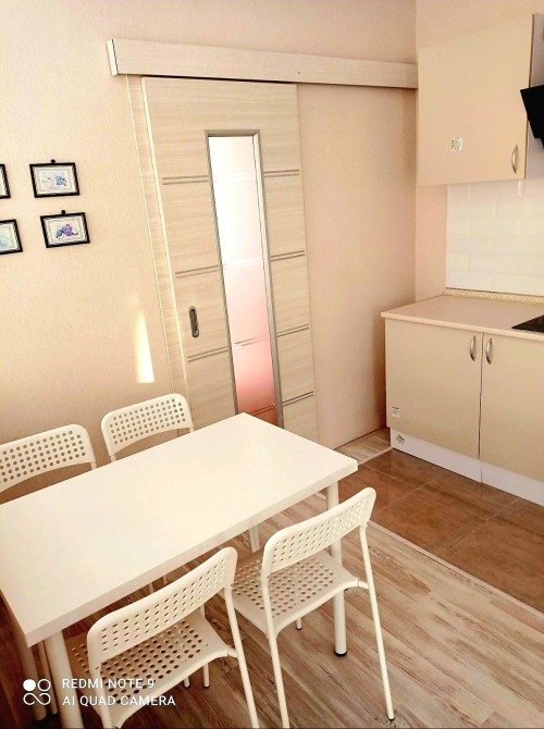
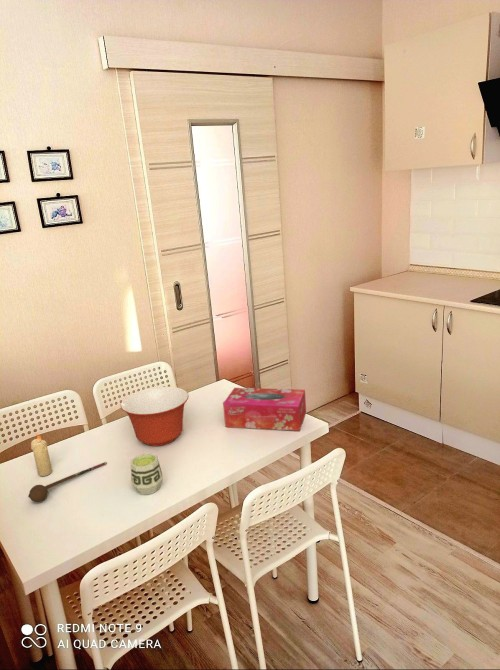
+ candle [30,433,53,477]
+ cup [130,452,163,495]
+ tissue box [222,387,307,432]
+ spoon [27,461,108,504]
+ mixing bowl [120,386,190,447]
